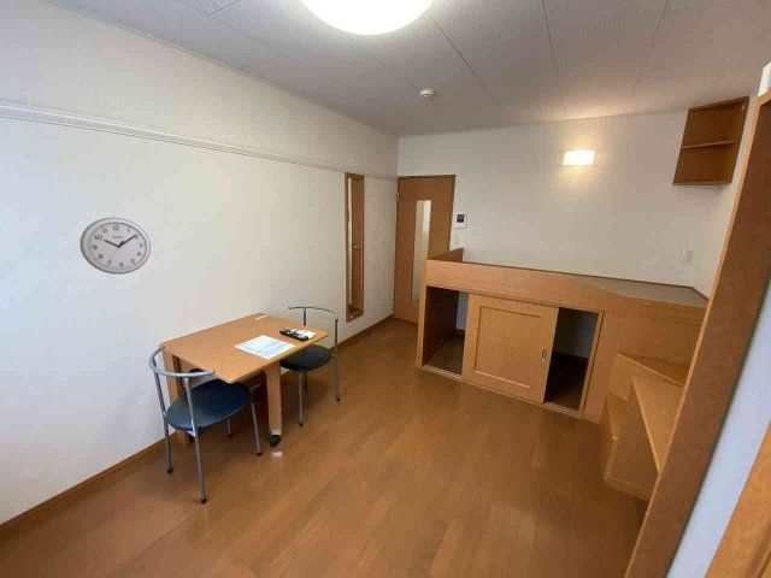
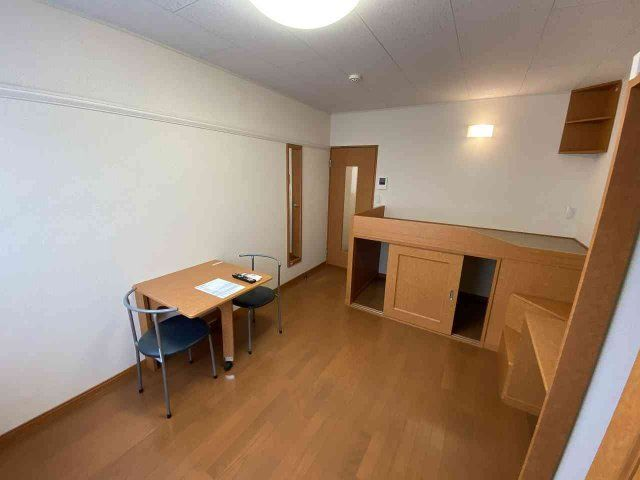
- wall clock [80,216,152,276]
